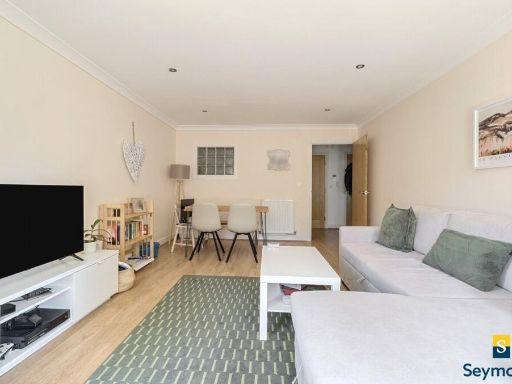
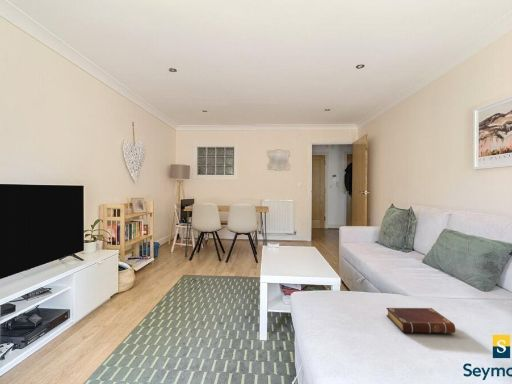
+ book [385,307,456,334]
